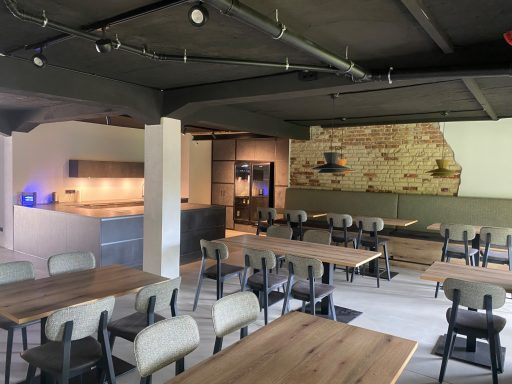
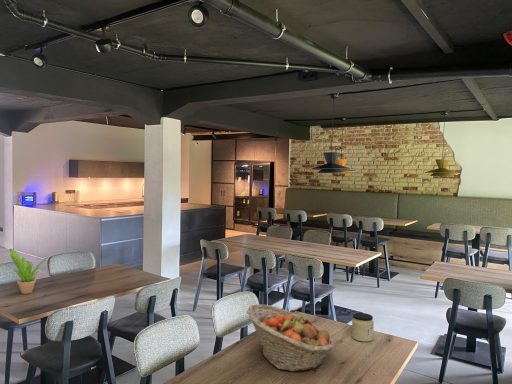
+ fruit basket [246,303,335,373]
+ jar [351,312,375,343]
+ potted plant [9,247,49,295]
